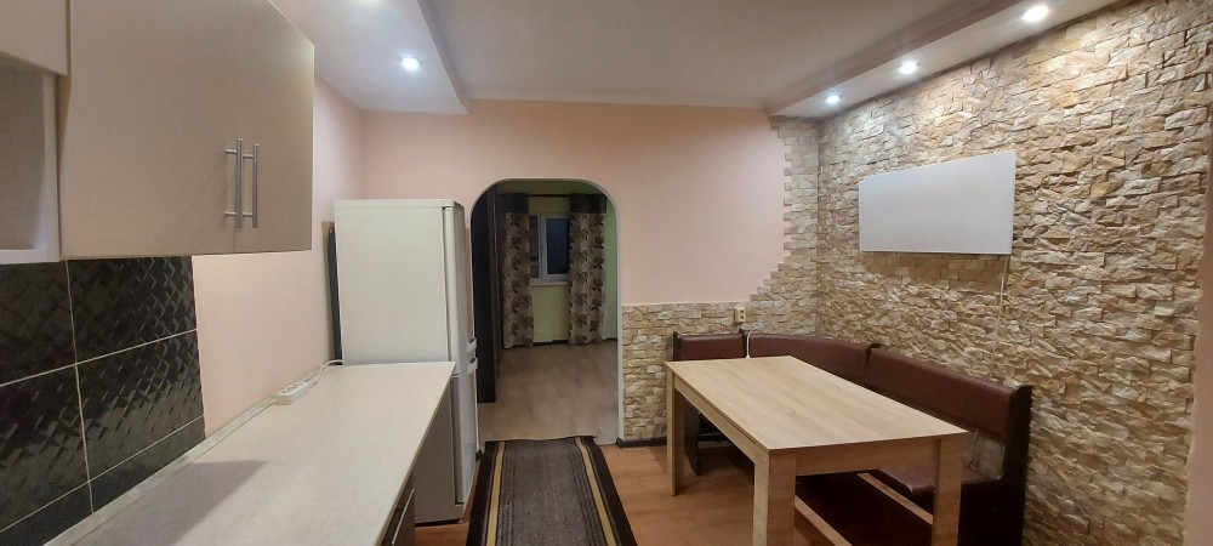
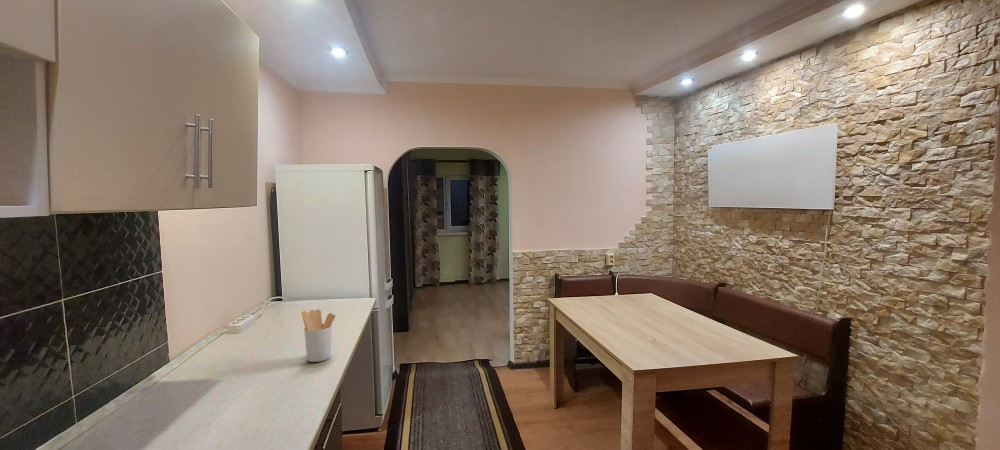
+ utensil holder [300,308,336,363]
